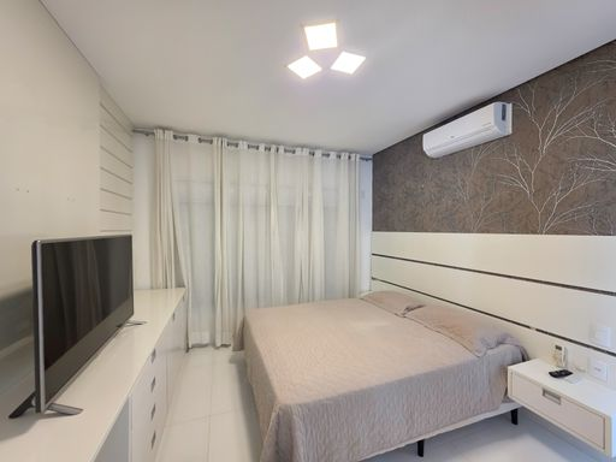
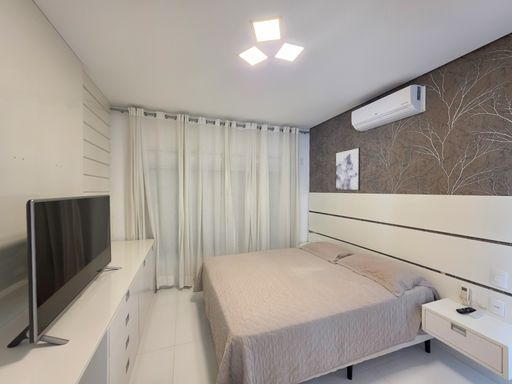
+ wall art [335,146,361,191]
